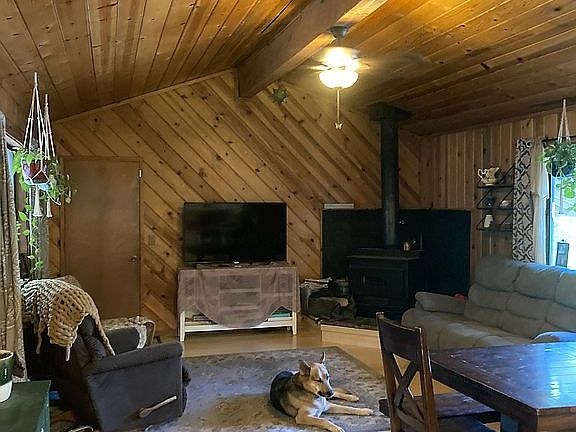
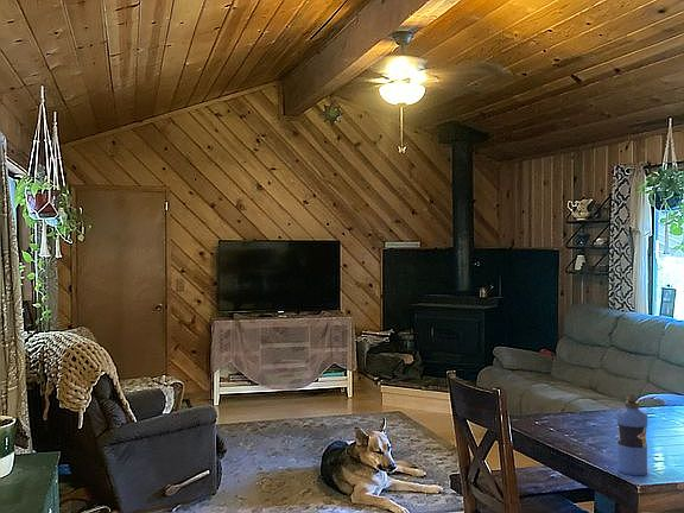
+ water bottle [616,394,648,477]
